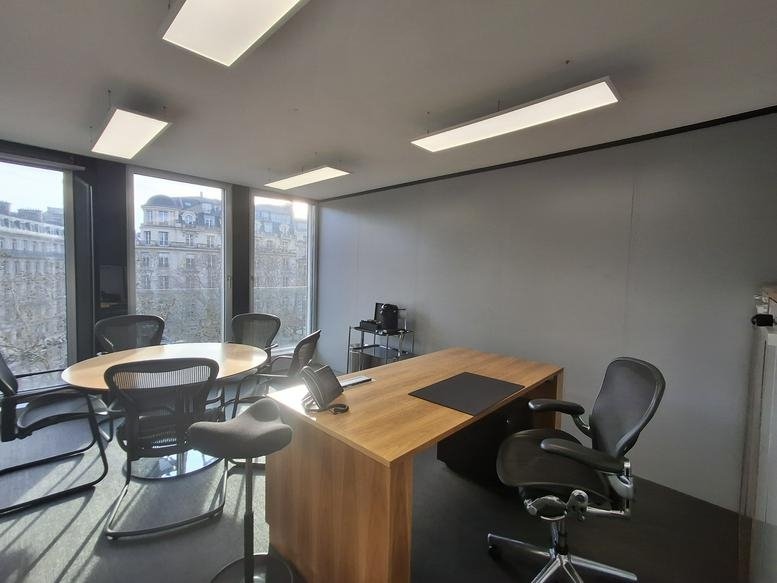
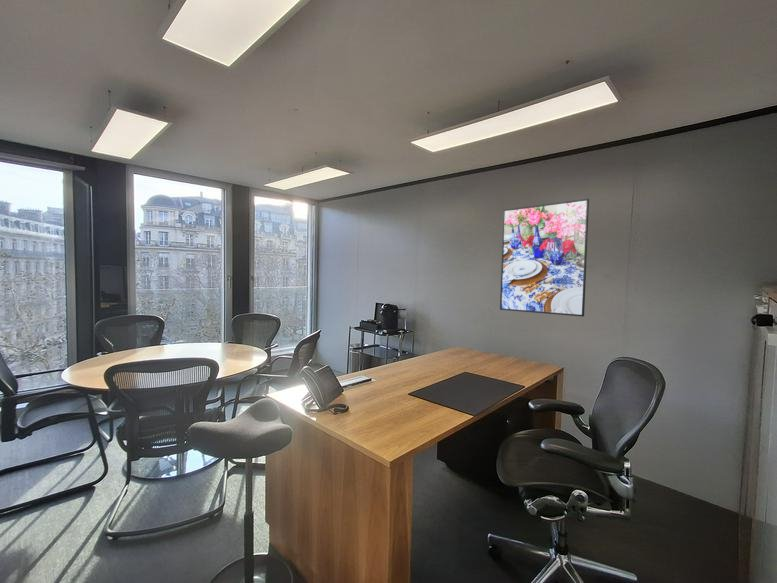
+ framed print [499,198,590,318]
